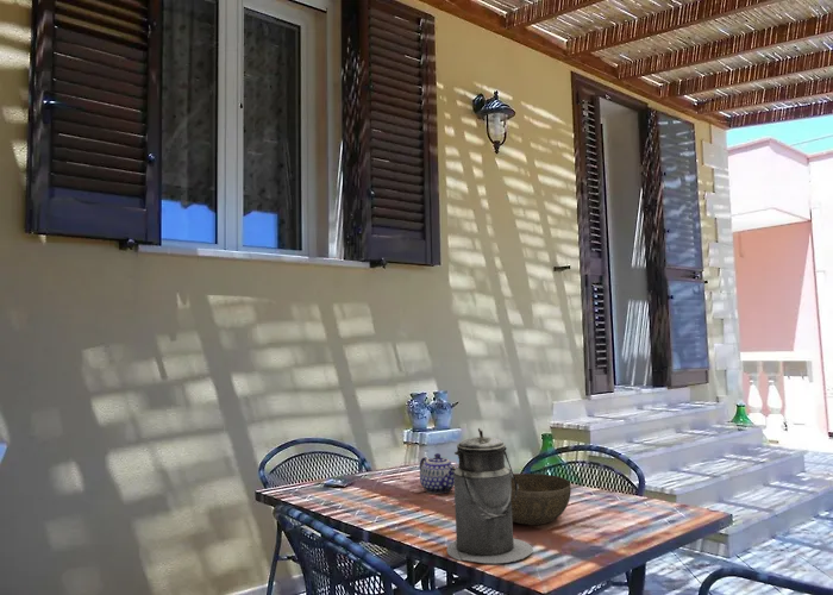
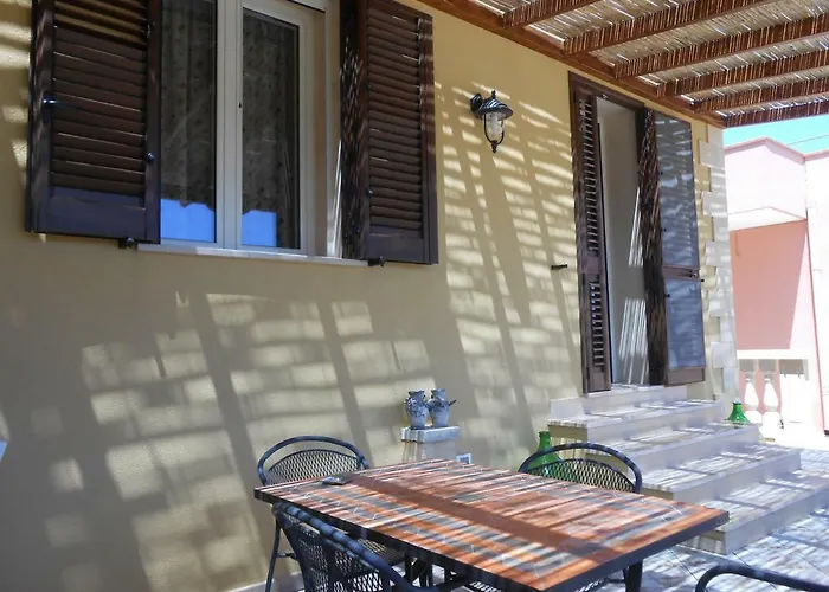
- bowl [511,472,572,526]
- canister [446,427,534,564]
- teapot [419,452,458,494]
